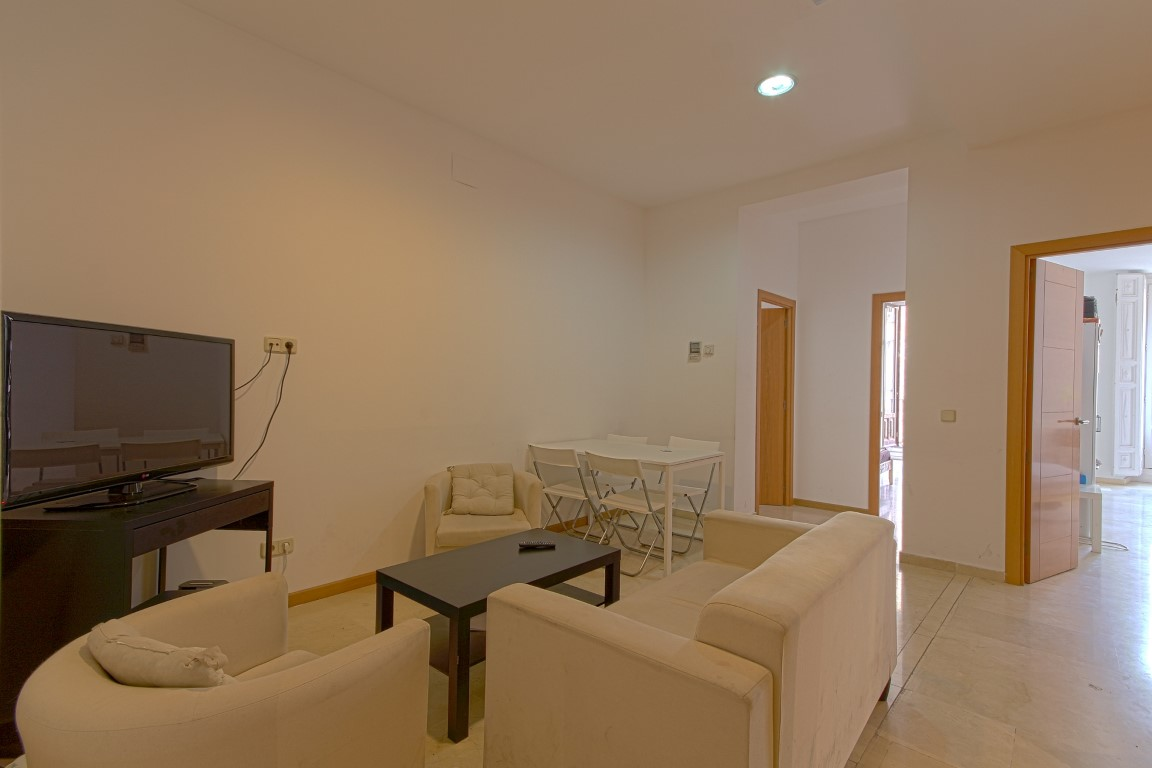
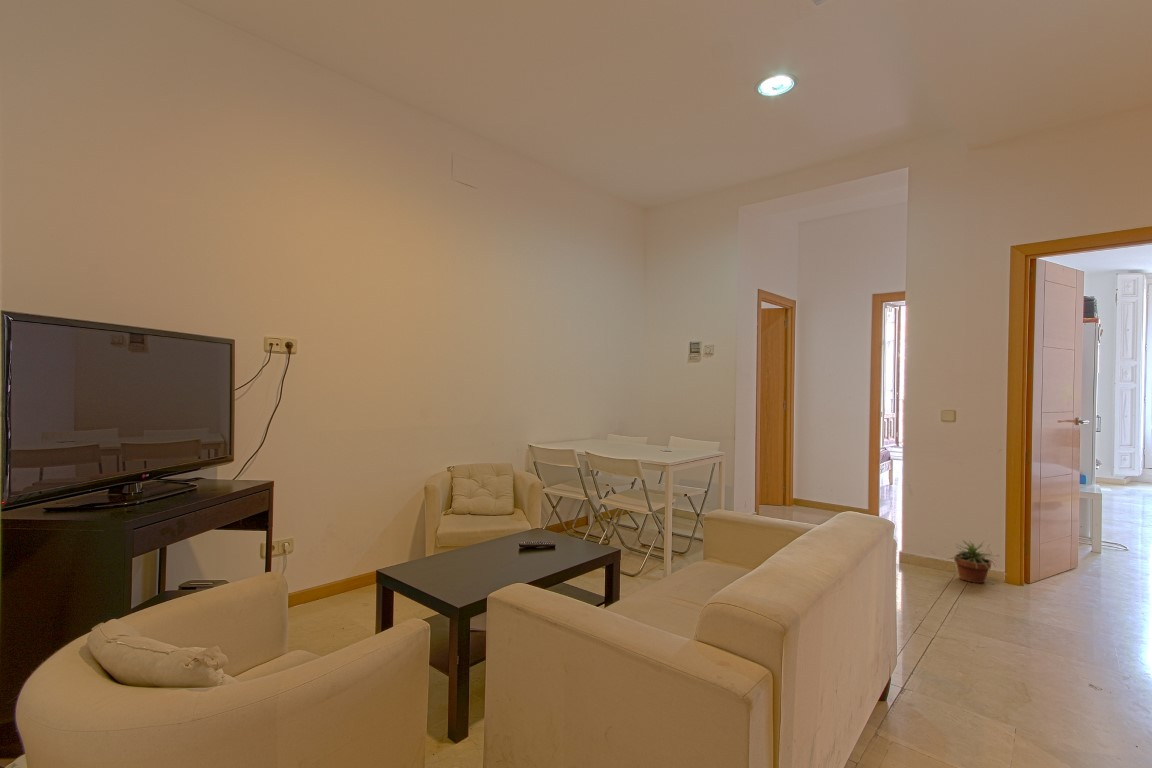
+ potted plant [947,539,998,584]
